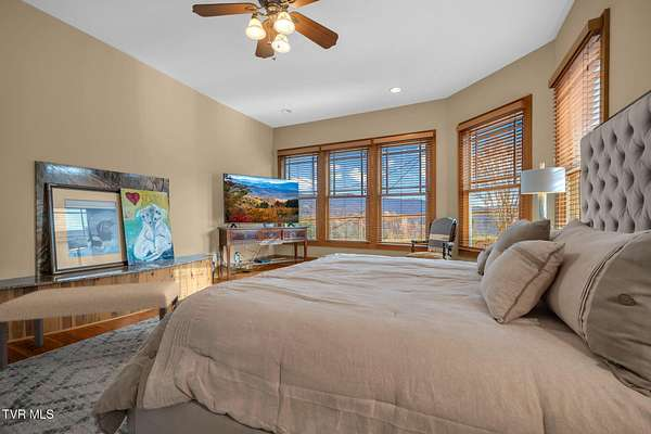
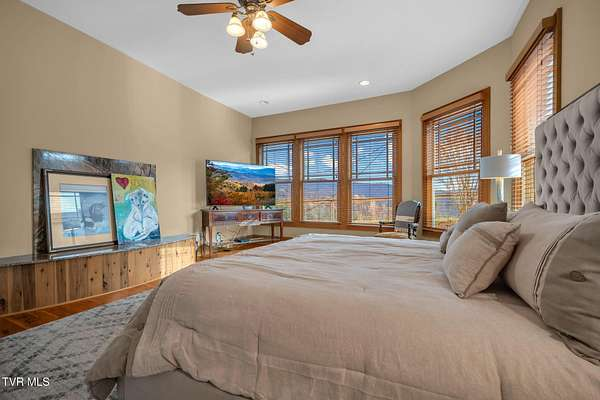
- bench [0,280,181,371]
